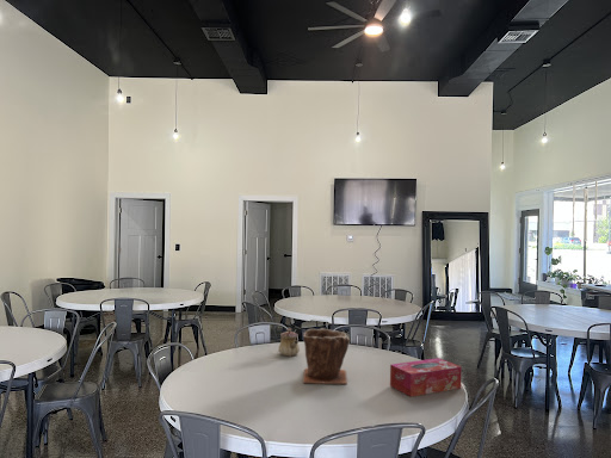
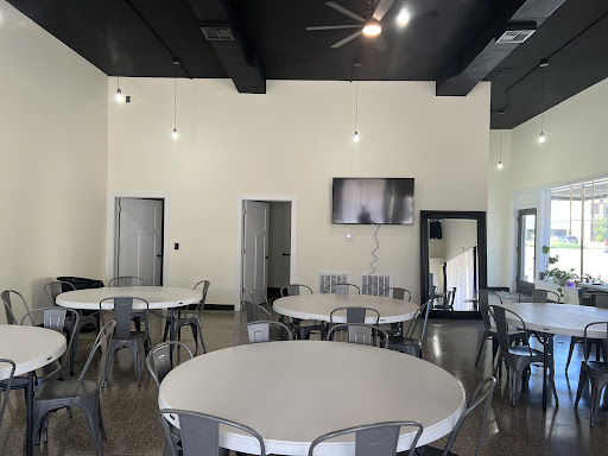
- plant pot [302,327,351,385]
- teapot [277,327,301,358]
- tissue box [389,357,463,398]
